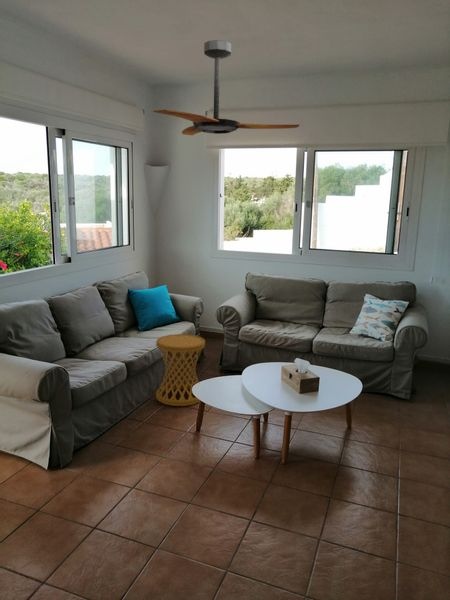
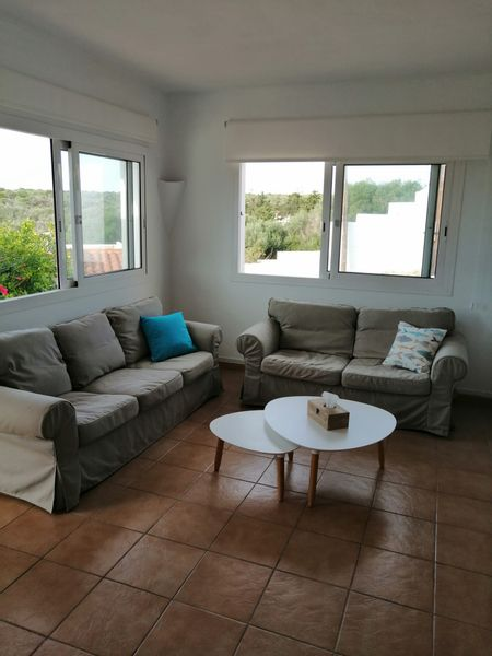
- ceiling fan [152,39,300,136]
- side table [155,333,206,407]
